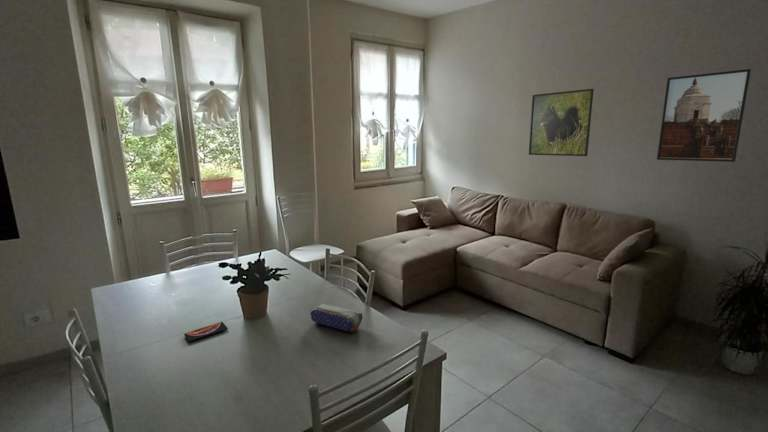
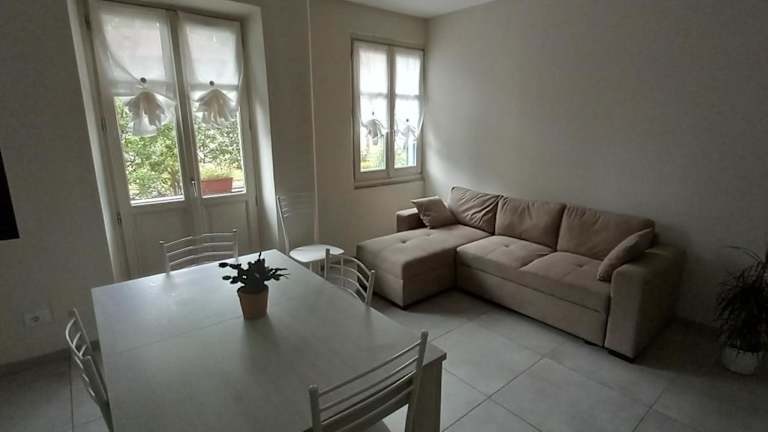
- pencil case [309,302,363,333]
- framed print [656,68,752,163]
- smartphone [183,321,229,343]
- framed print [528,88,595,157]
